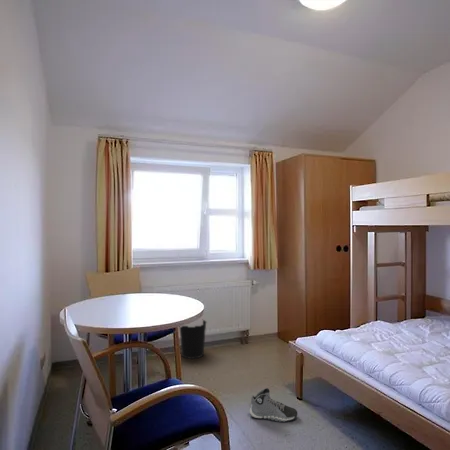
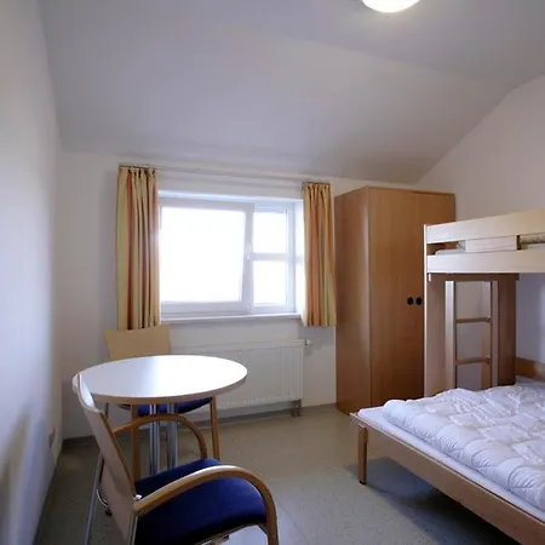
- sneaker [249,387,299,423]
- wastebasket [179,319,208,360]
